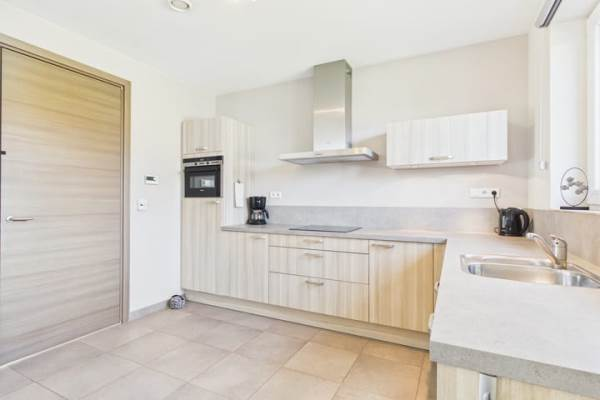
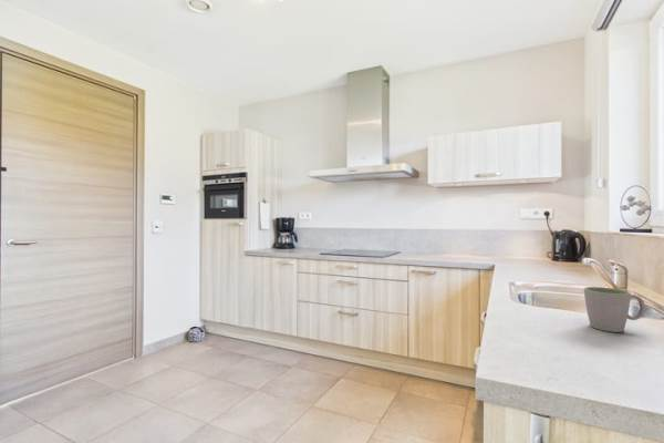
+ mug [583,286,646,333]
